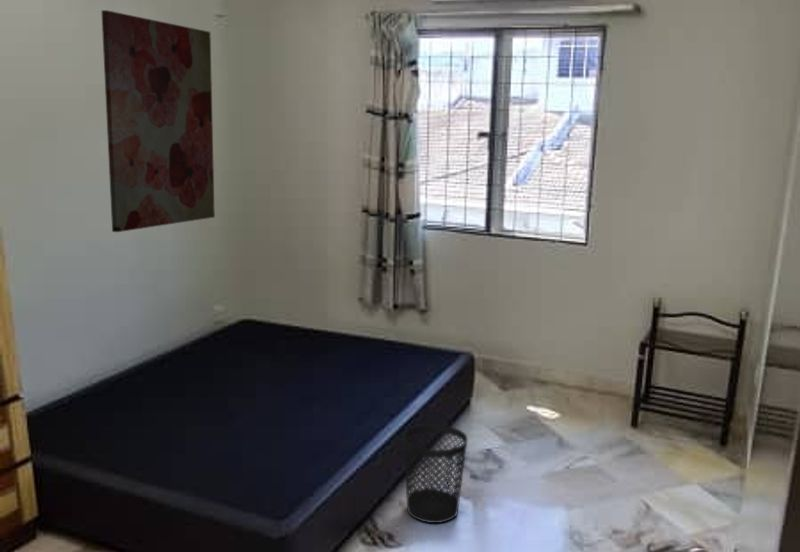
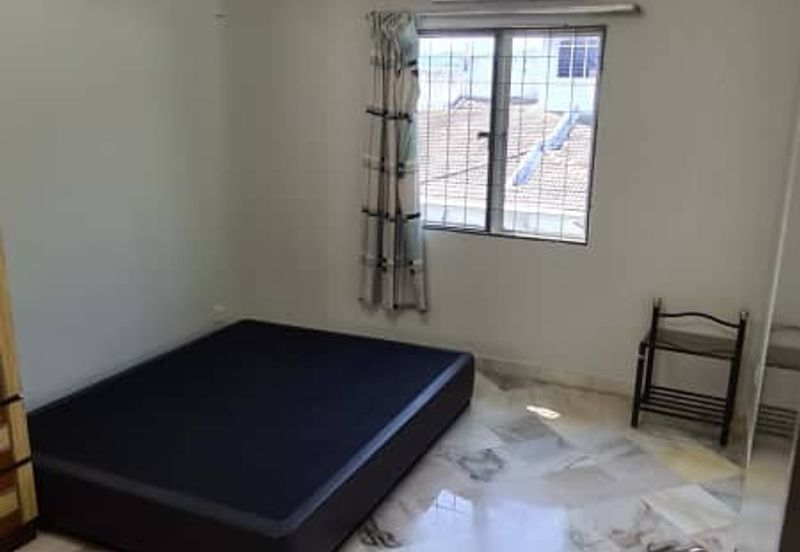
- wall art [100,9,216,233]
- wastebasket [402,423,468,524]
